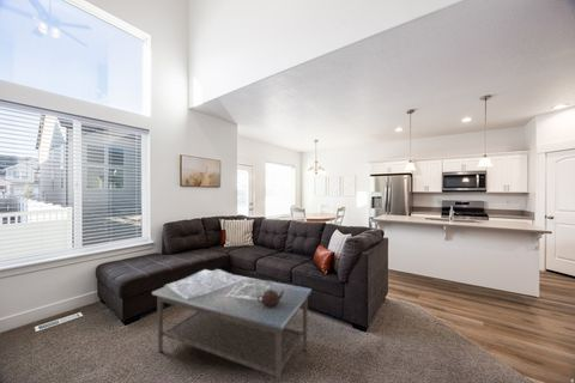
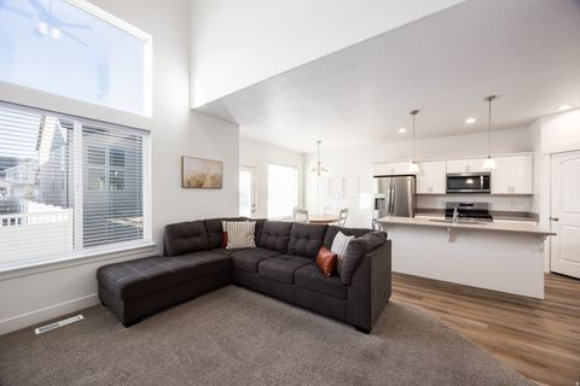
- coffee table [151,268,313,383]
